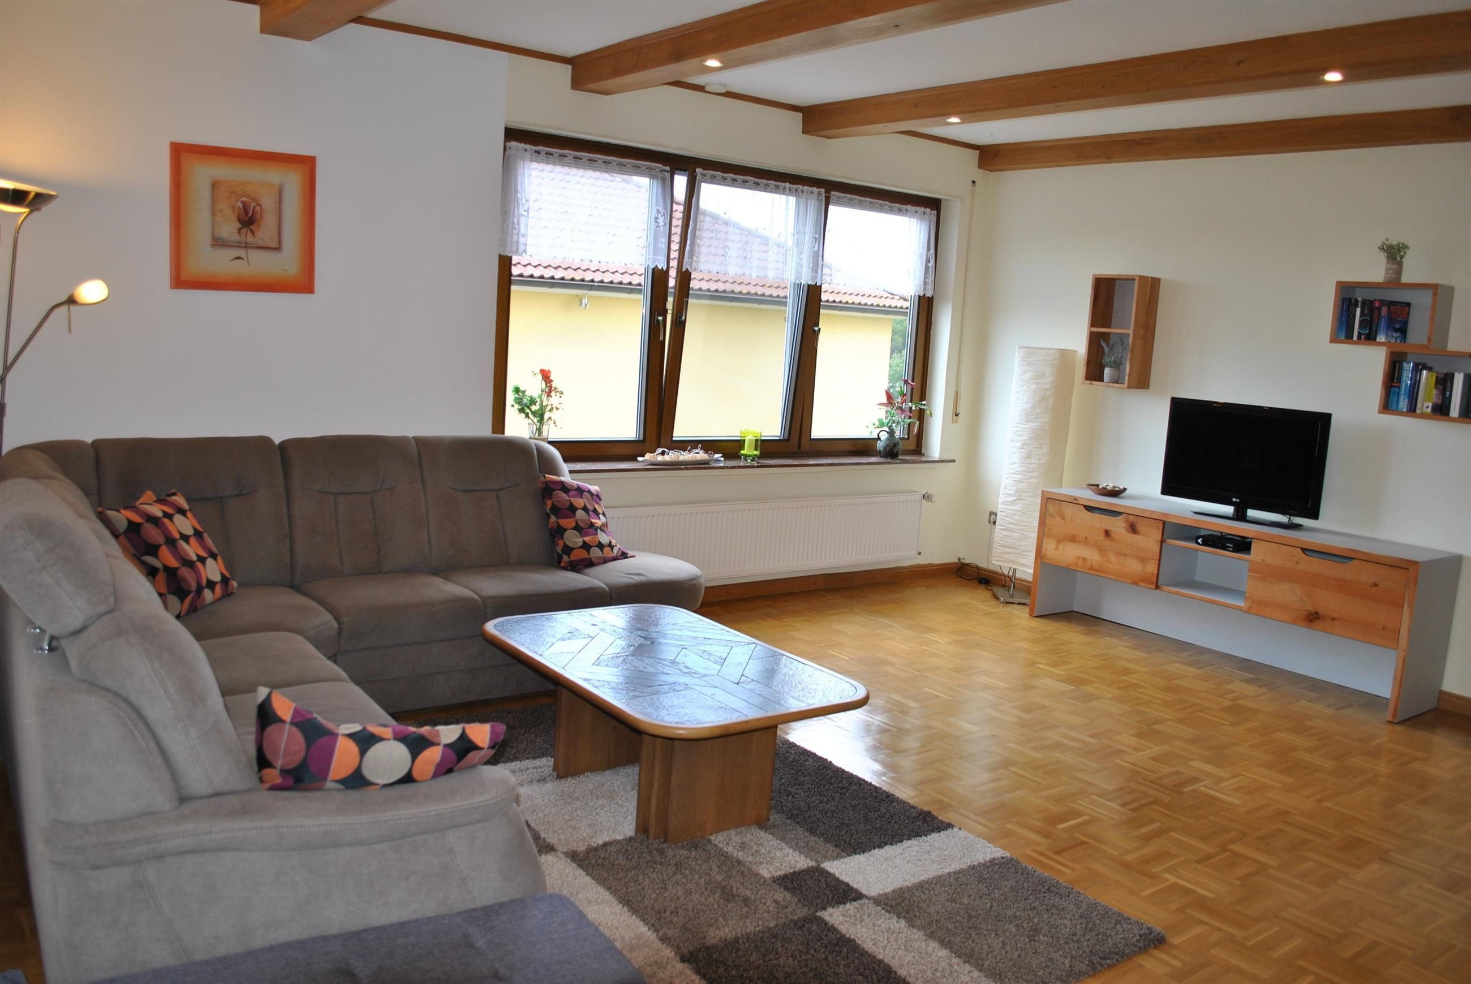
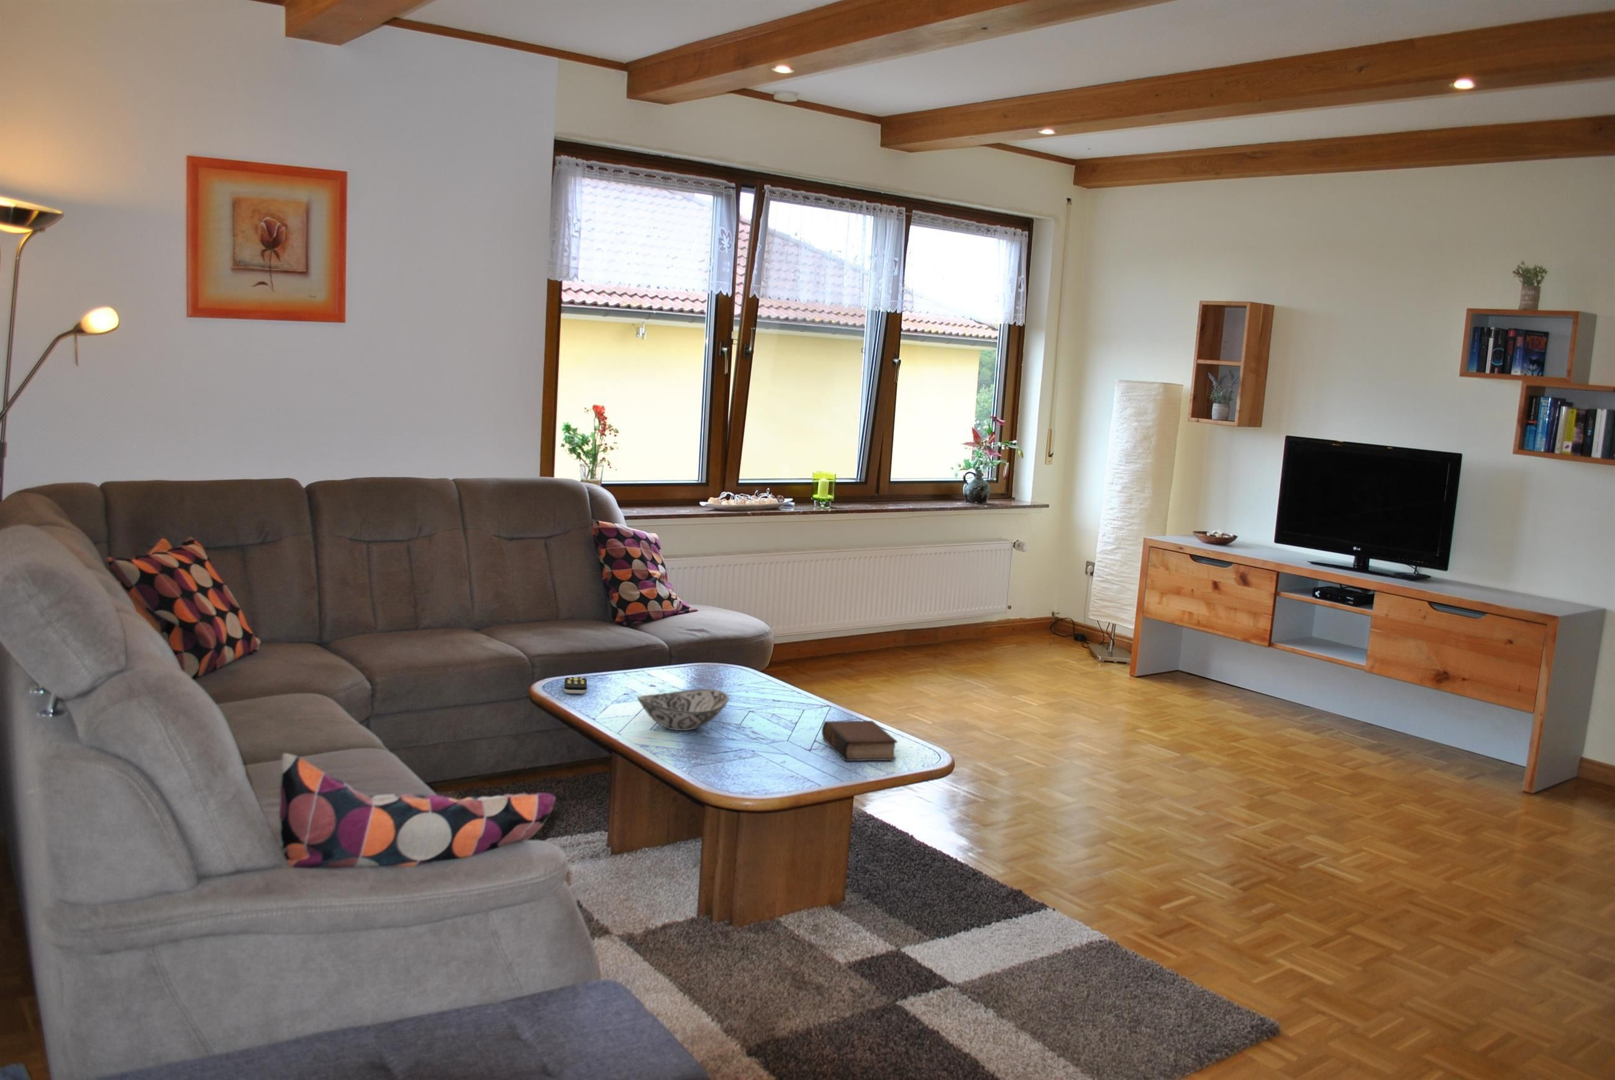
+ decorative bowl [637,688,730,732]
+ book [821,720,899,762]
+ remote control [564,676,587,694]
